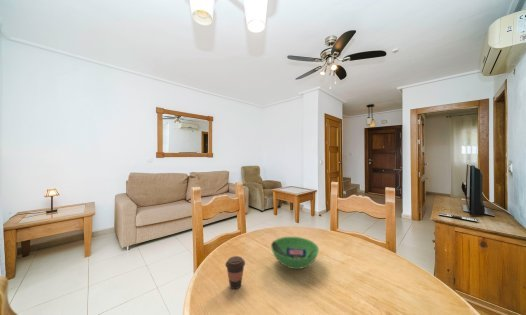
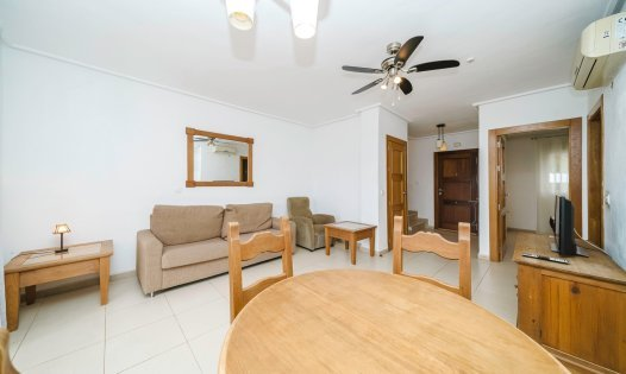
- bowl [270,236,320,270]
- coffee cup [224,255,246,290]
